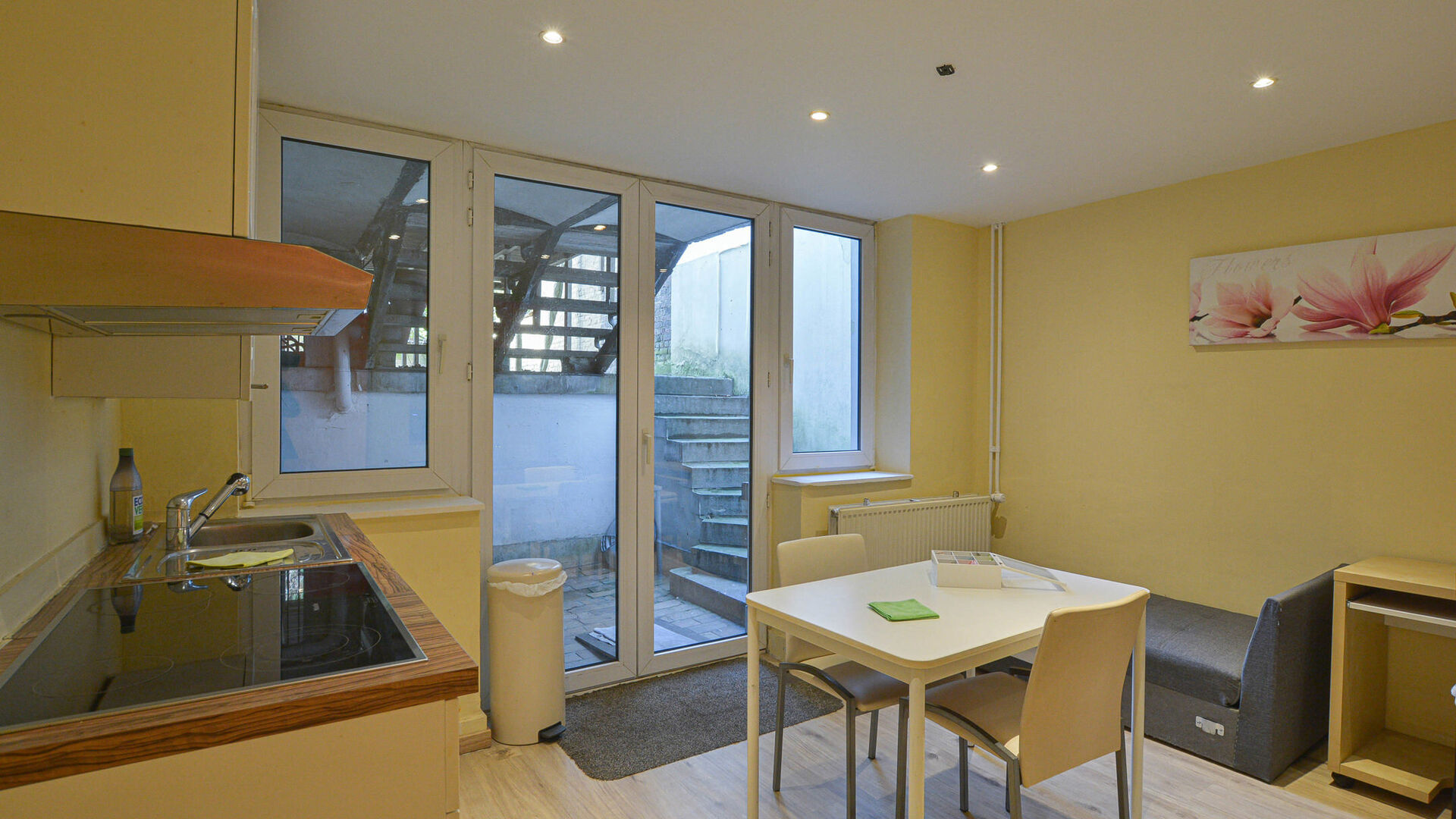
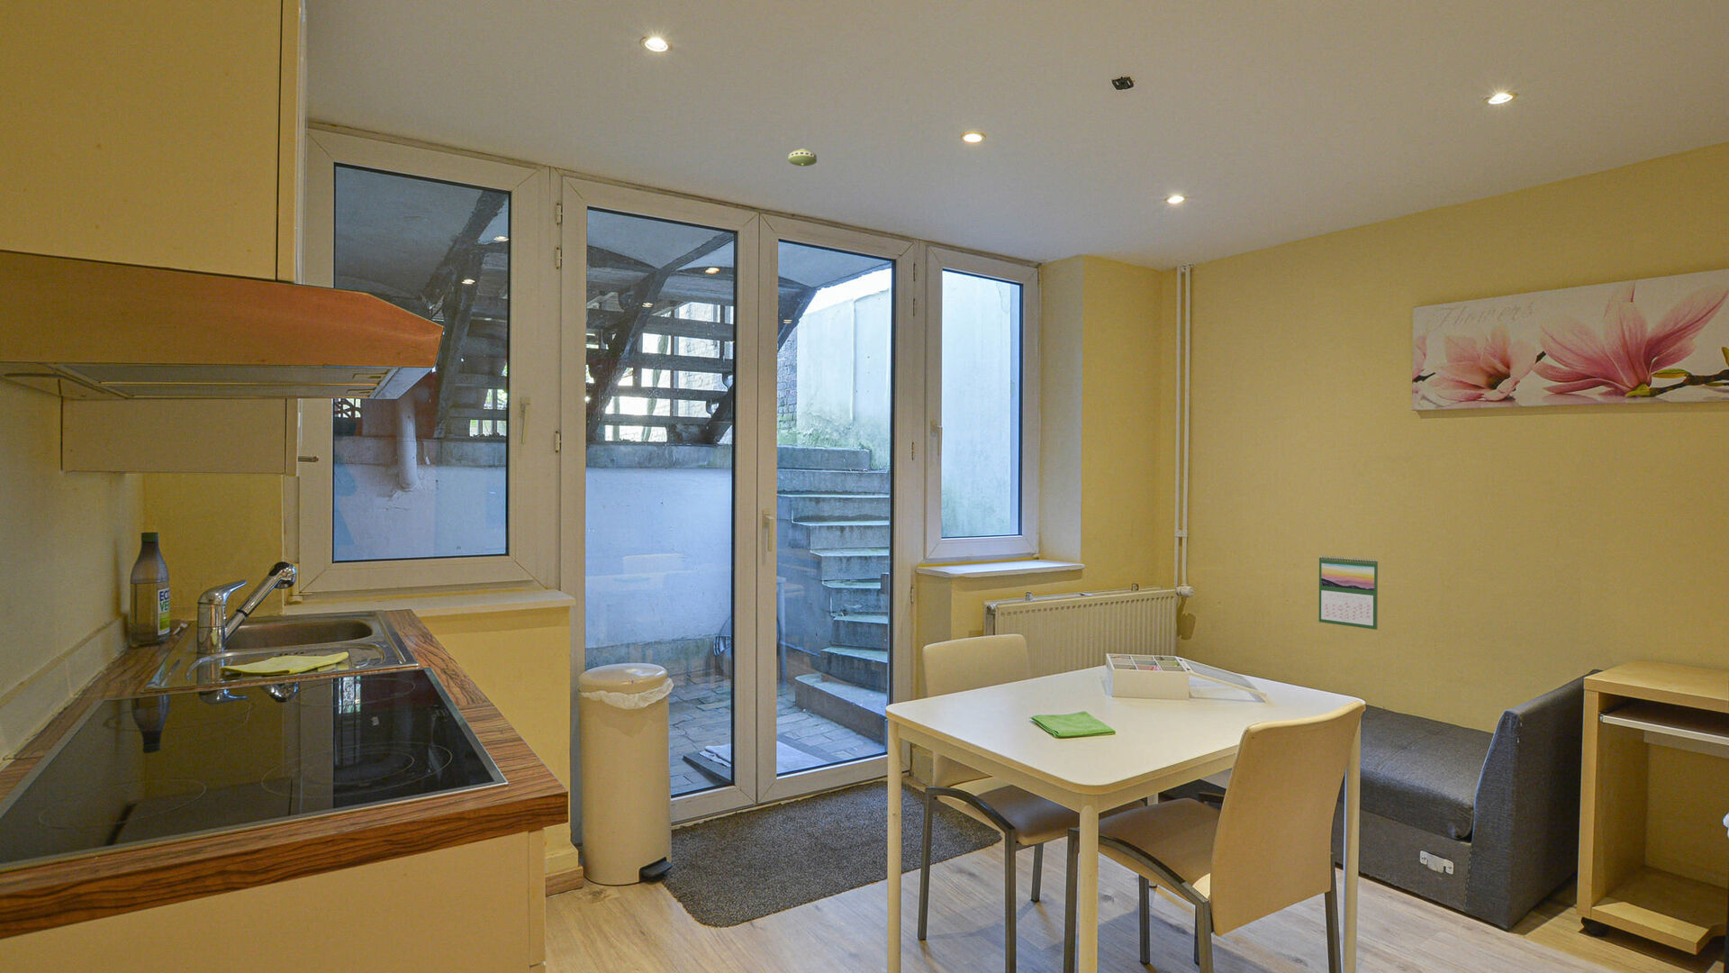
+ smoke detector [788,147,818,166]
+ calendar [1318,555,1379,631]
